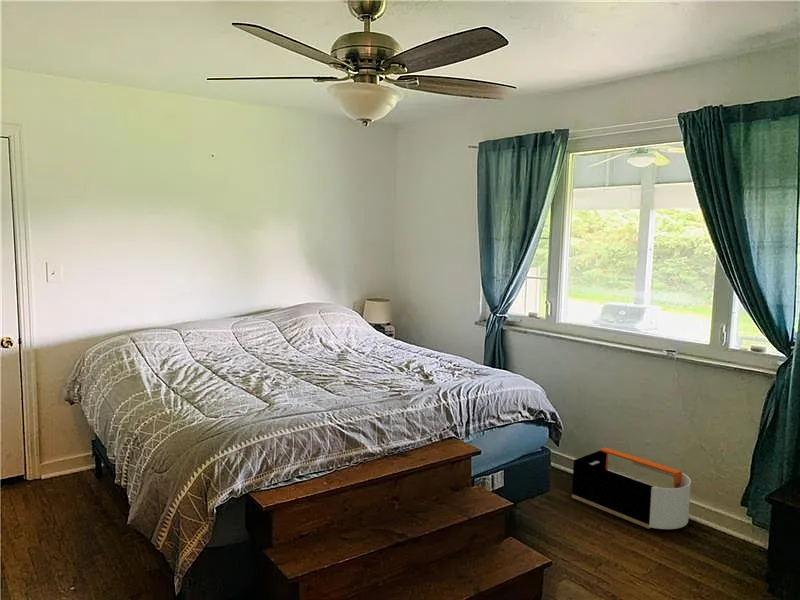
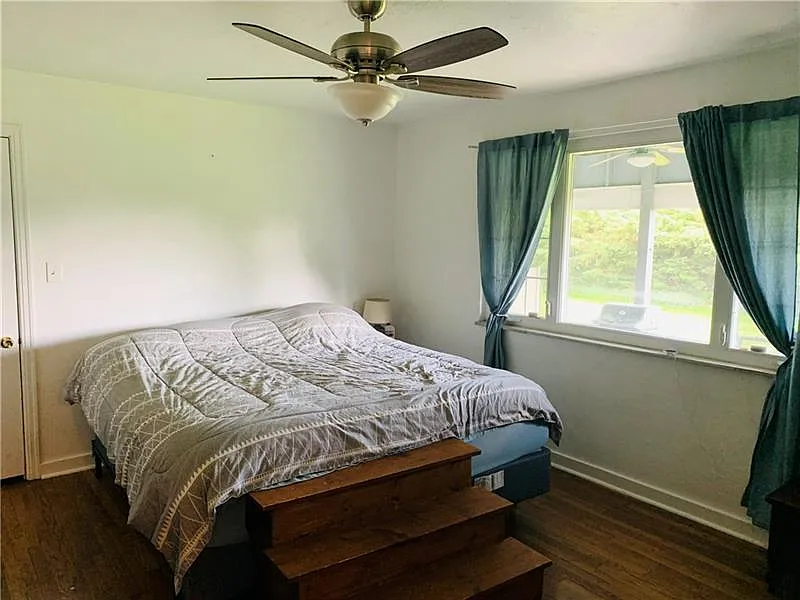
- storage bin [571,446,692,530]
